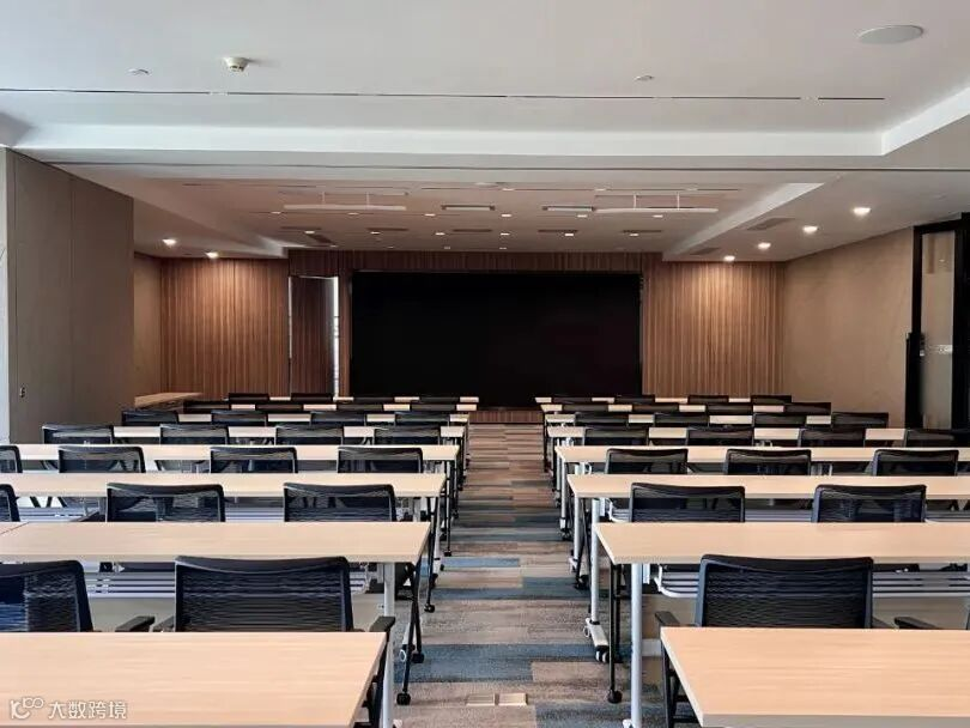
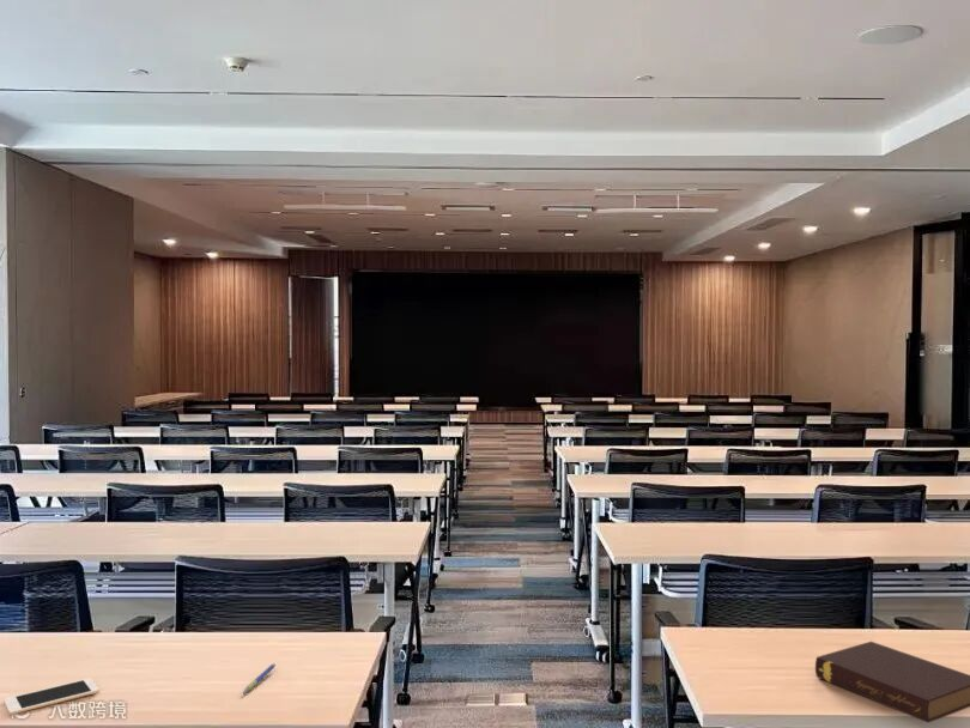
+ book [814,641,970,723]
+ cell phone [2,678,101,716]
+ pen [242,662,277,694]
